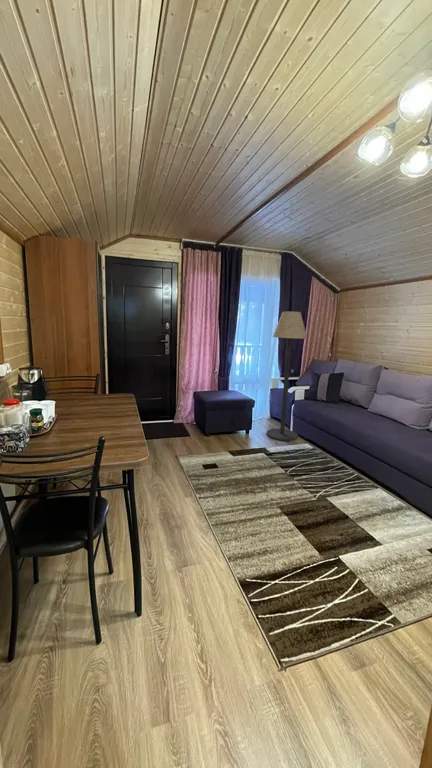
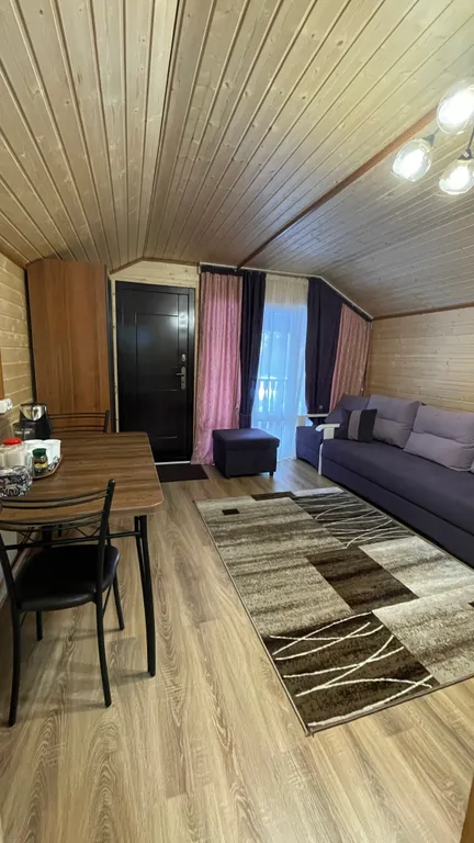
- floor lamp [266,310,308,442]
